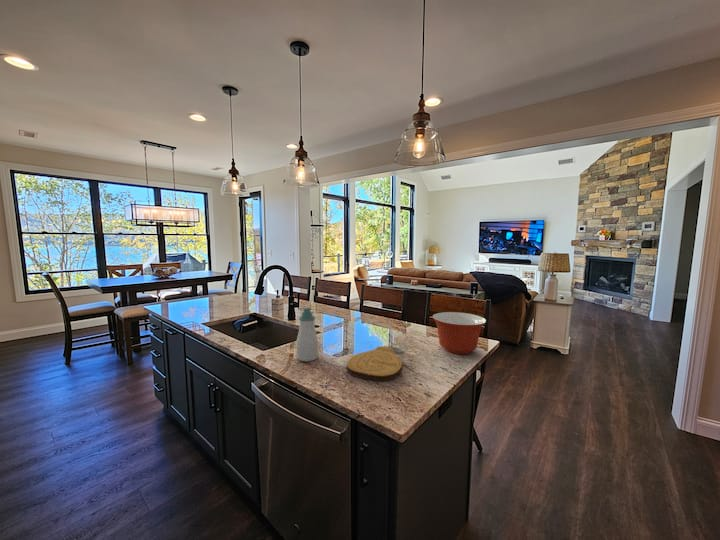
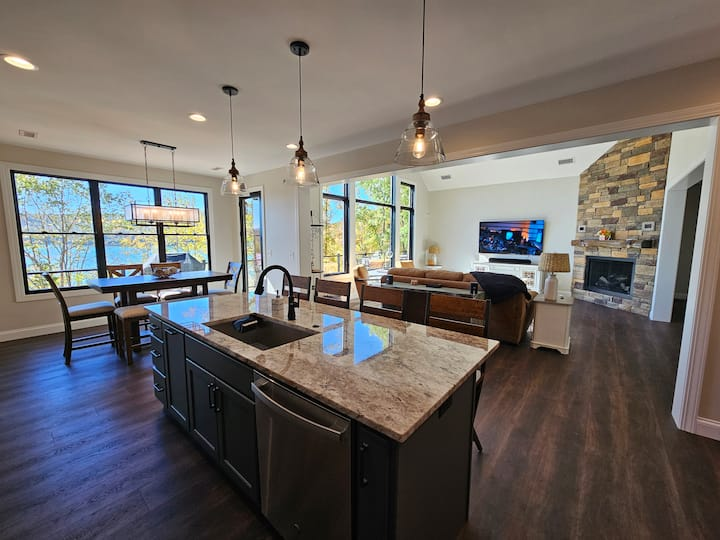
- mixing bowl [431,311,487,355]
- soap bottle [295,306,319,362]
- key chain [346,345,405,382]
